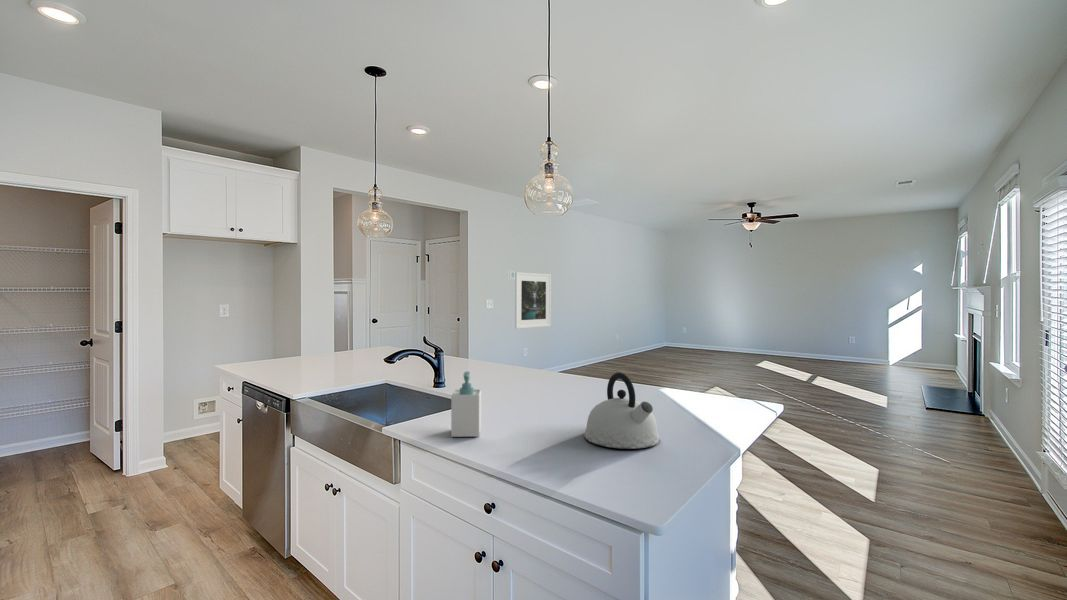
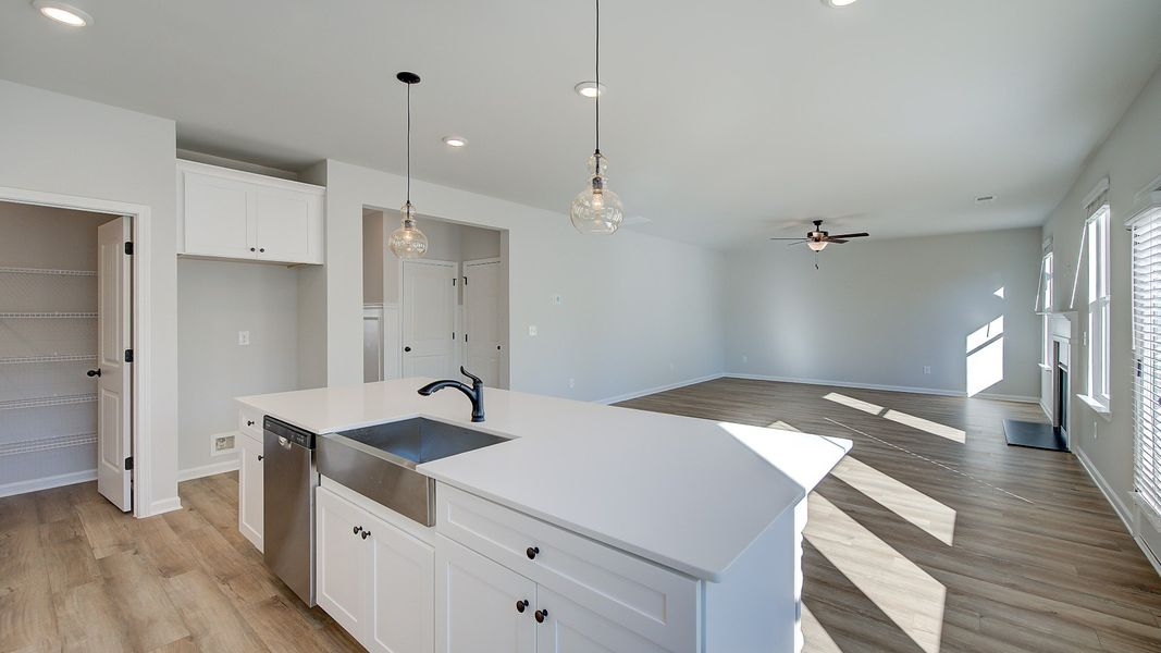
- soap bottle [450,371,482,438]
- kettle [583,372,661,450]
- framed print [514,271,552,330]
